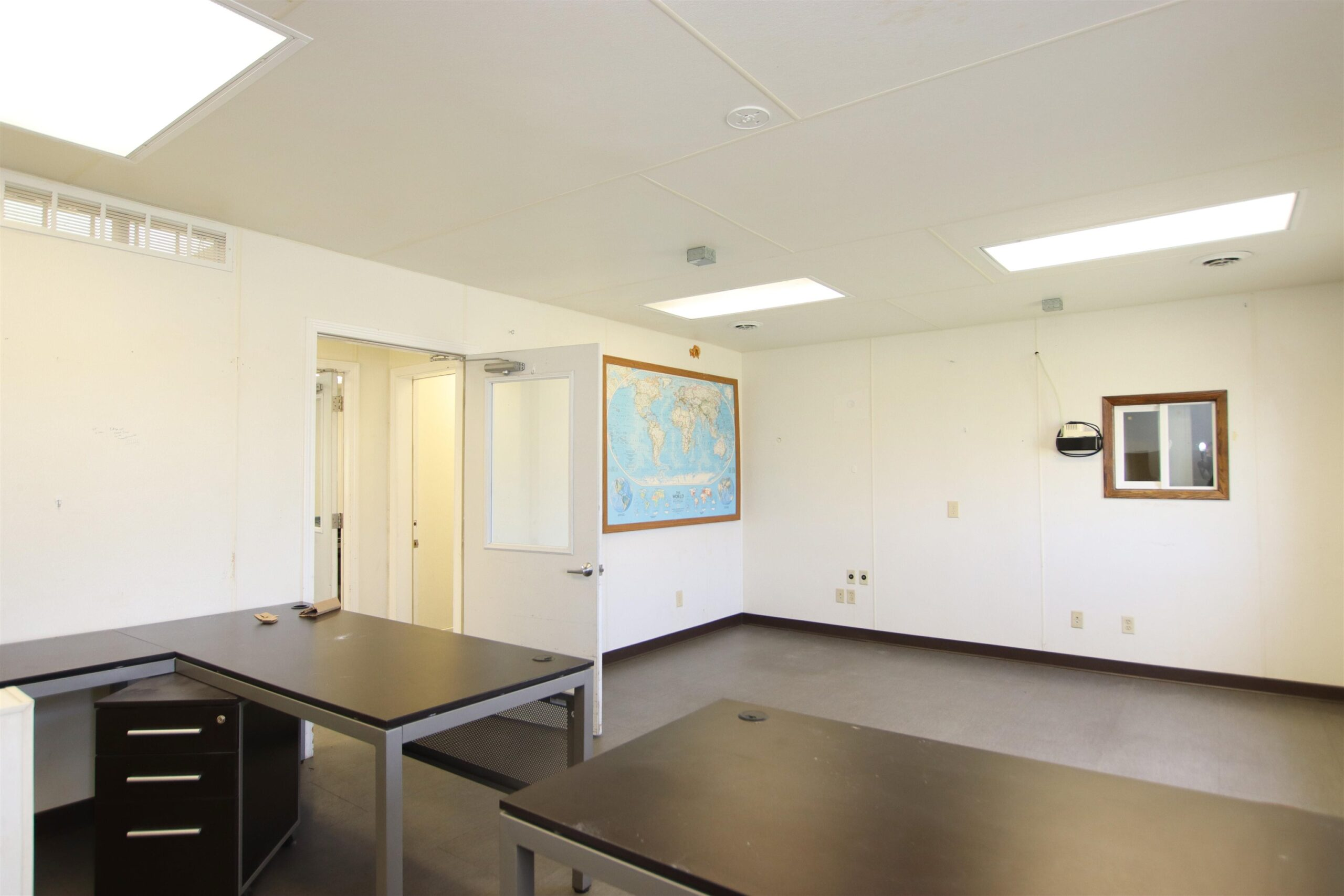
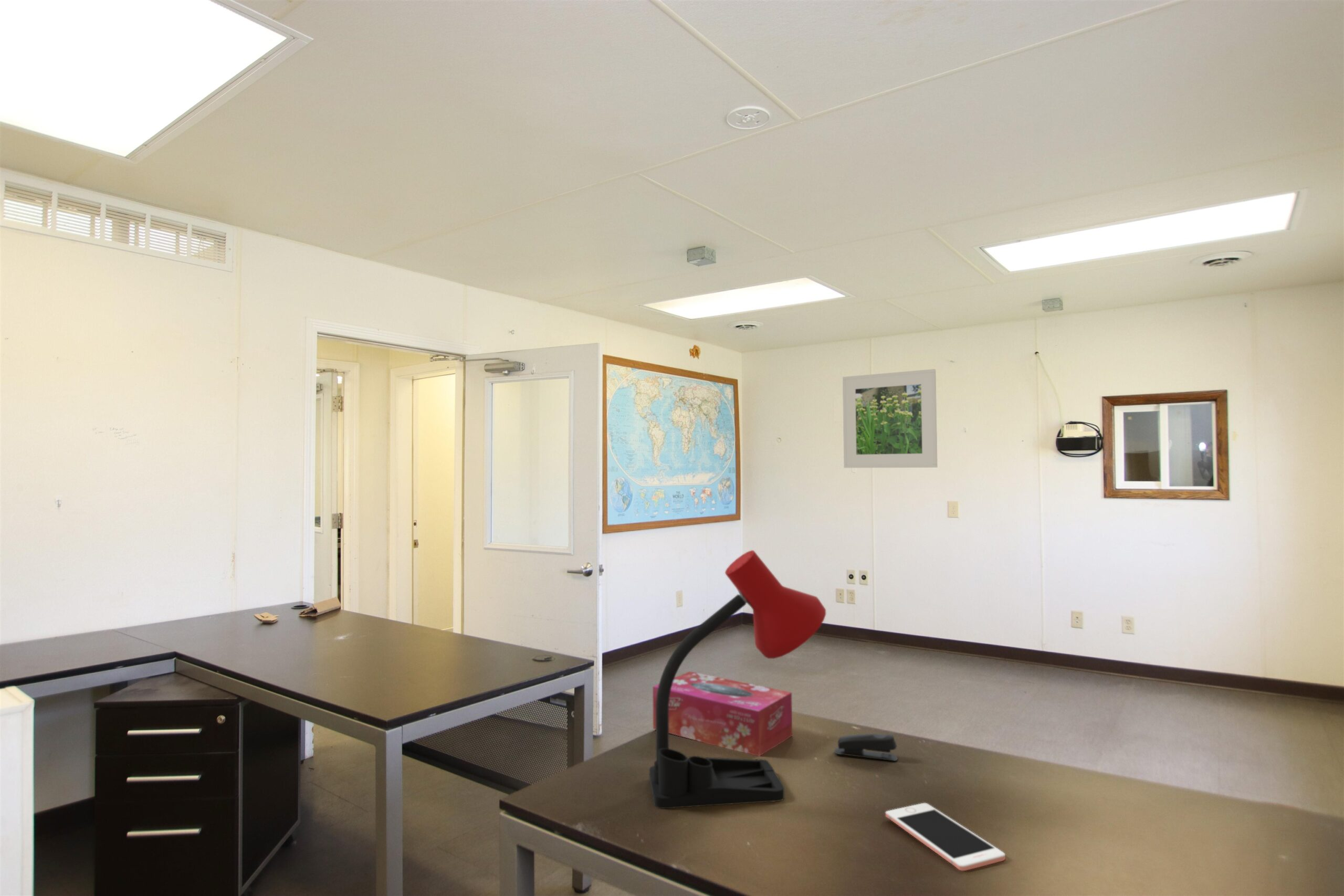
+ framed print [842,368,938,469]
+ tissue box [652,671,793,757]
+ desk lamp [649,550,826,809]
+ stapler [834,733,898,762]
+ cell phone [885,803,1006,871]
